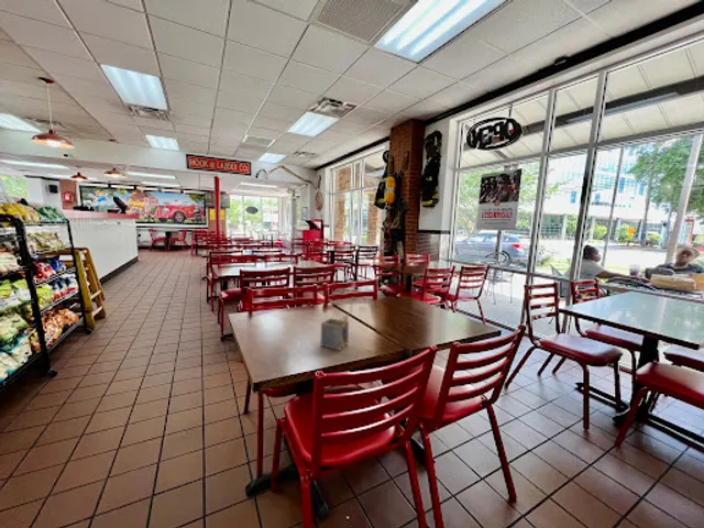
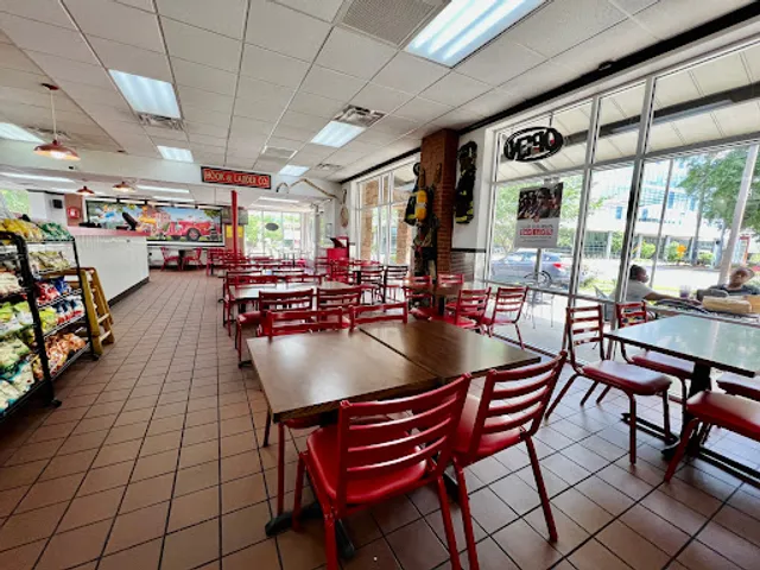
- napkin holder [319,312,350,352]
